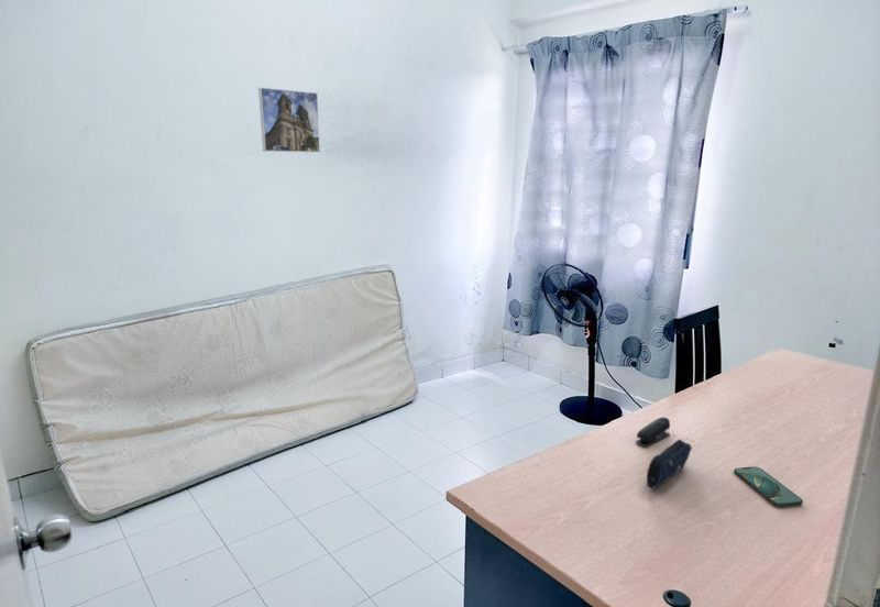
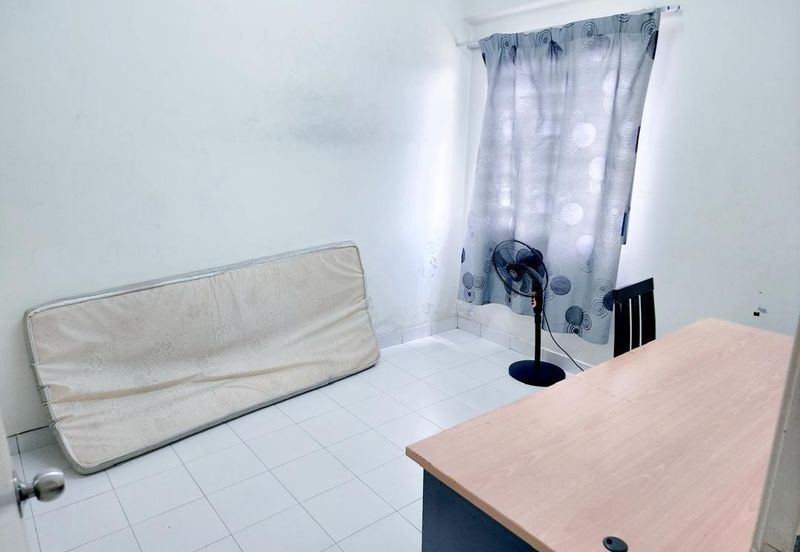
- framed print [257,87,321,154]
- smartphone [733,465,804,508]
- stapler [635,416,671,448]
- pencil case [646,439,693,489]
